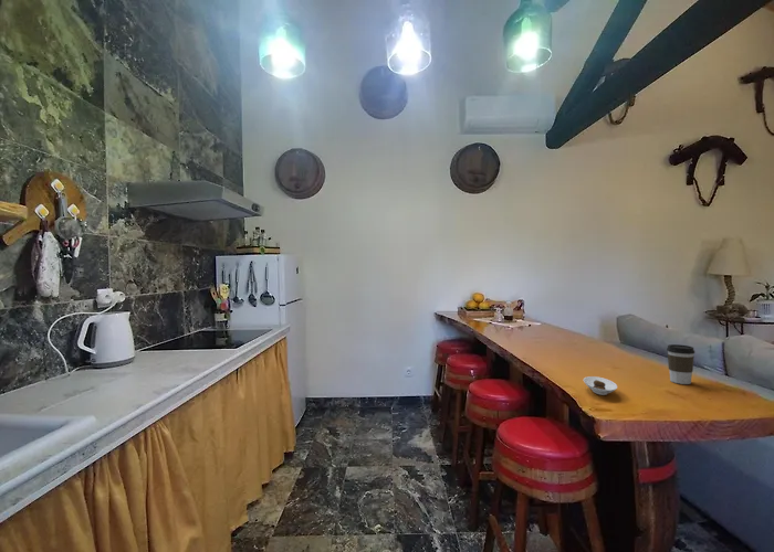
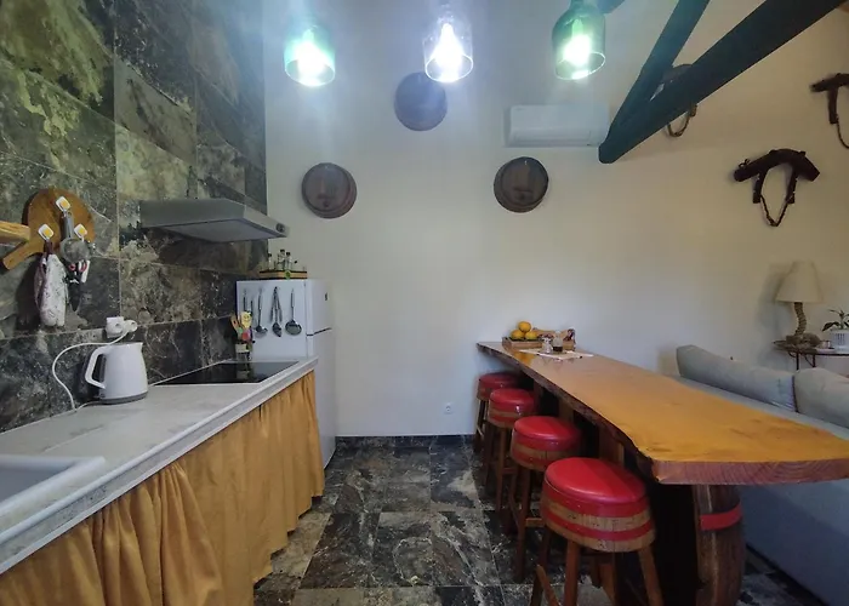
- coffee cup [666,343,695,385]
- saucer [583,375,618,396]
